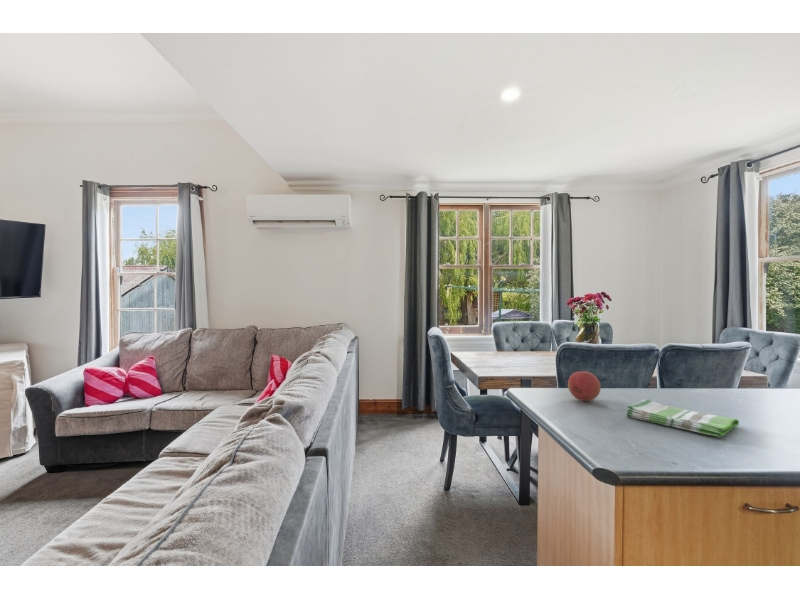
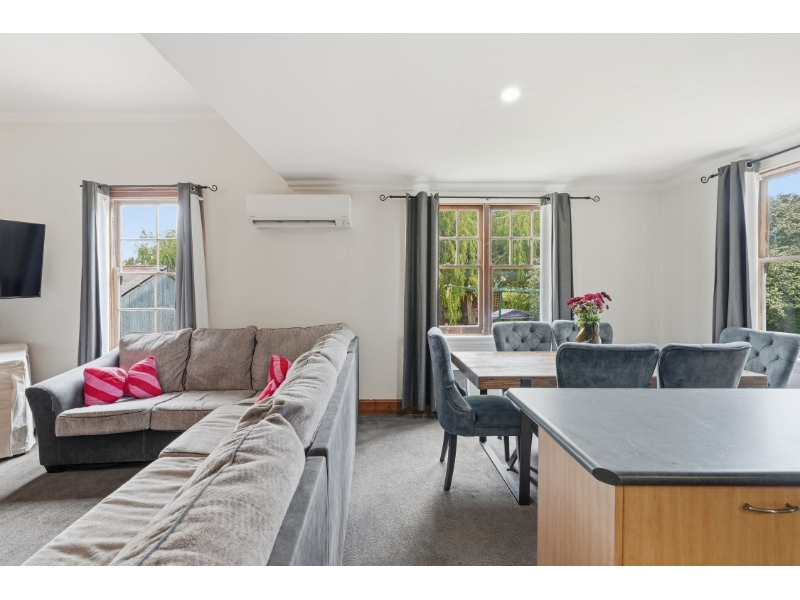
- fruit [567,370,602,402]
- dish towel [624,398,740,438]
